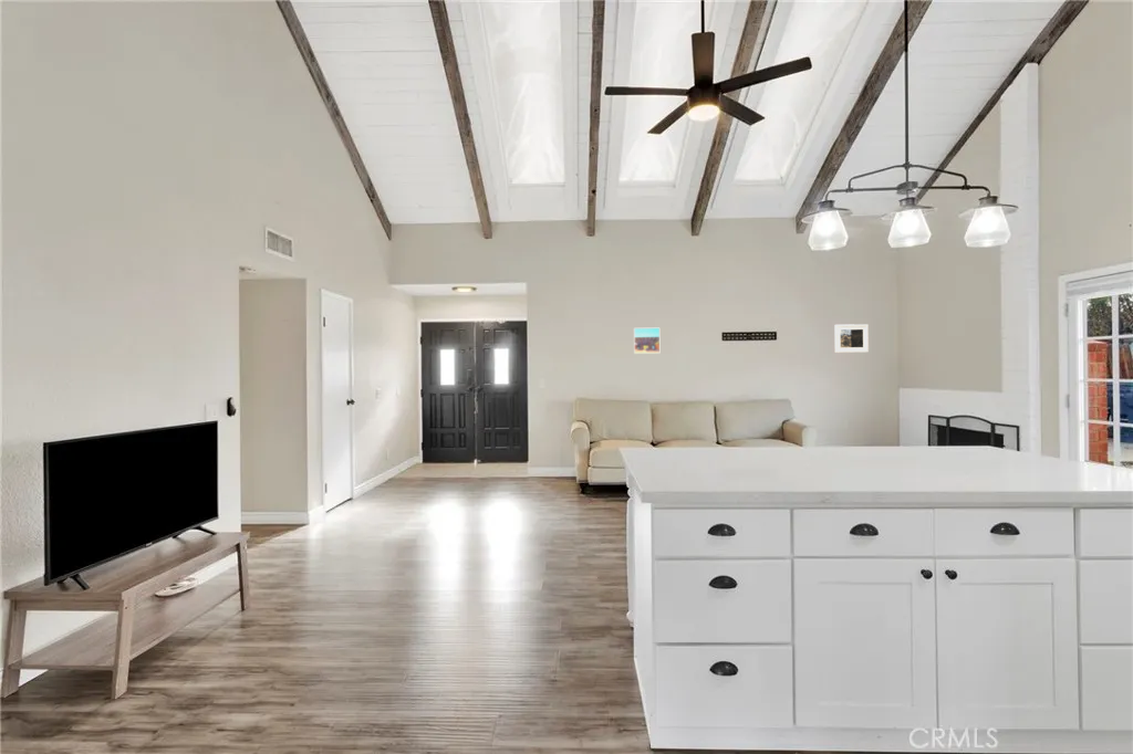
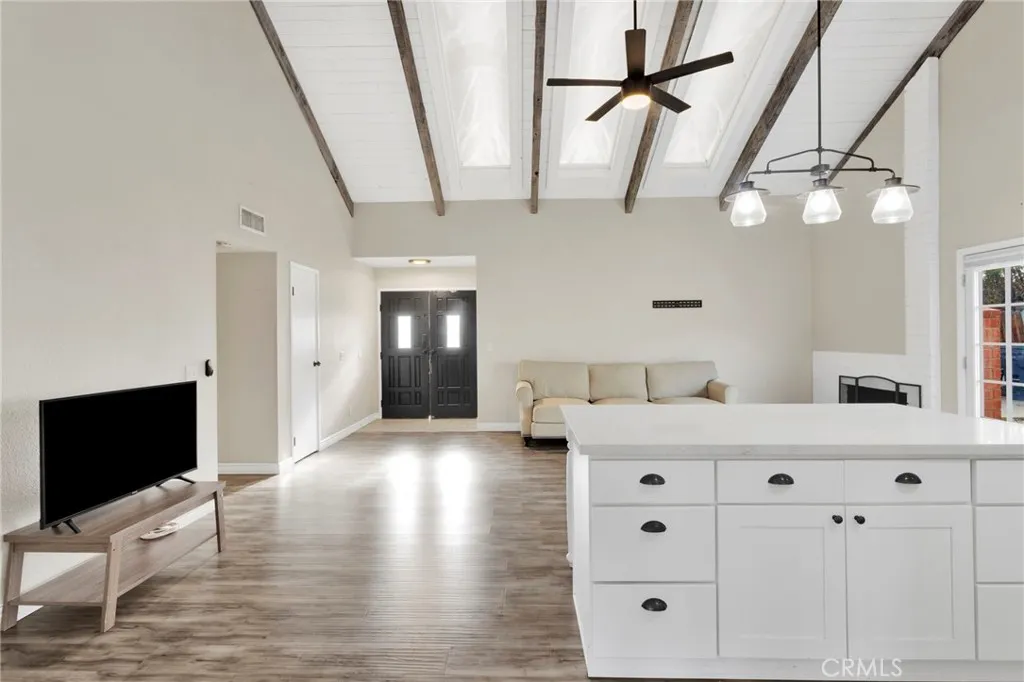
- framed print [833,323,870,354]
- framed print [633,327,661,355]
